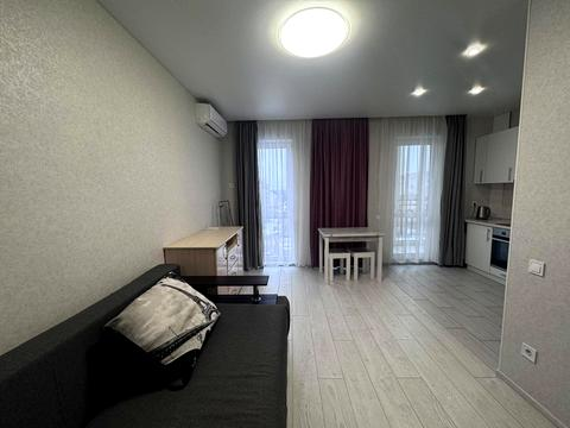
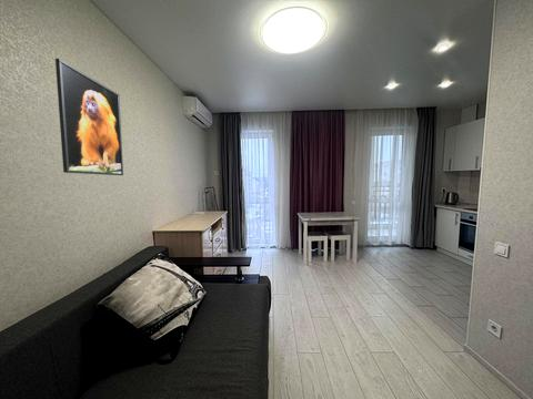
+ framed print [54,58,124,176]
